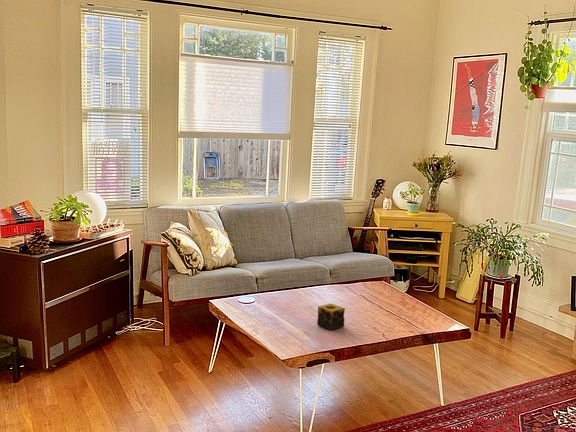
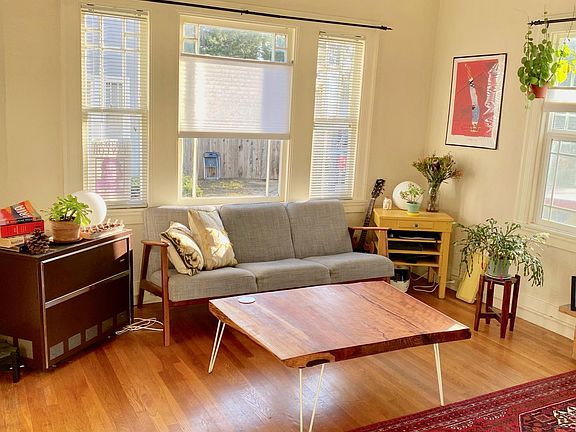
- candle [316,303,346,331]
